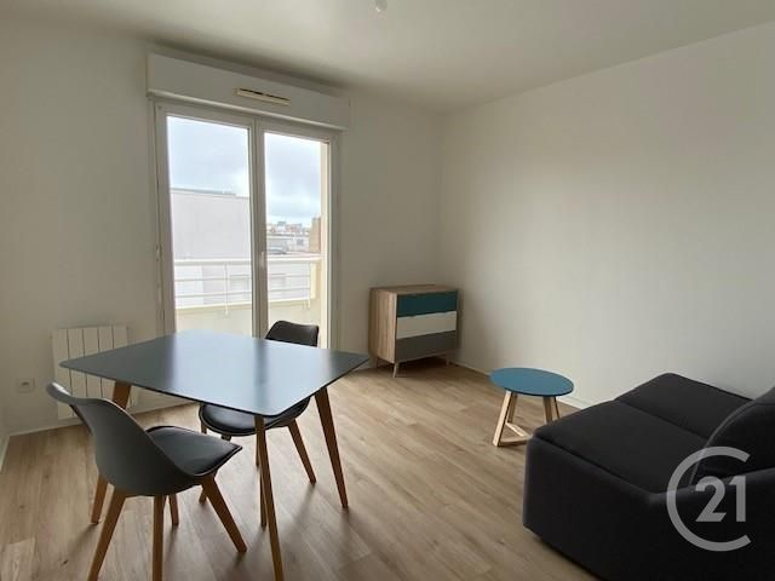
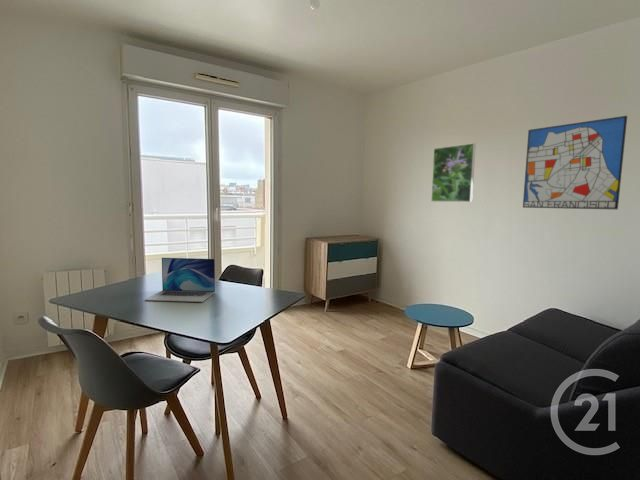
+ laptop [144,257,216,303]
+ wall art [522,115,628,210]
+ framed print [430,142,477,203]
